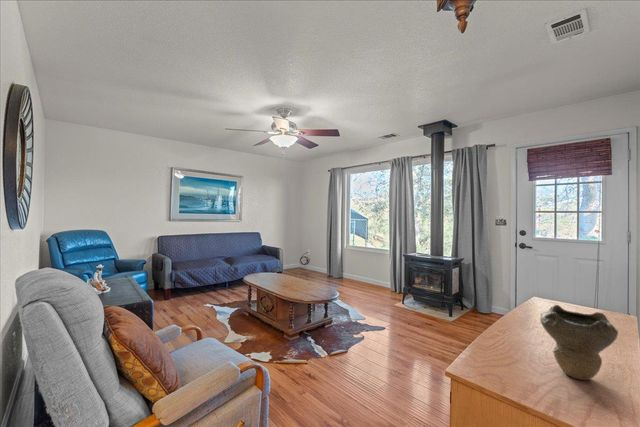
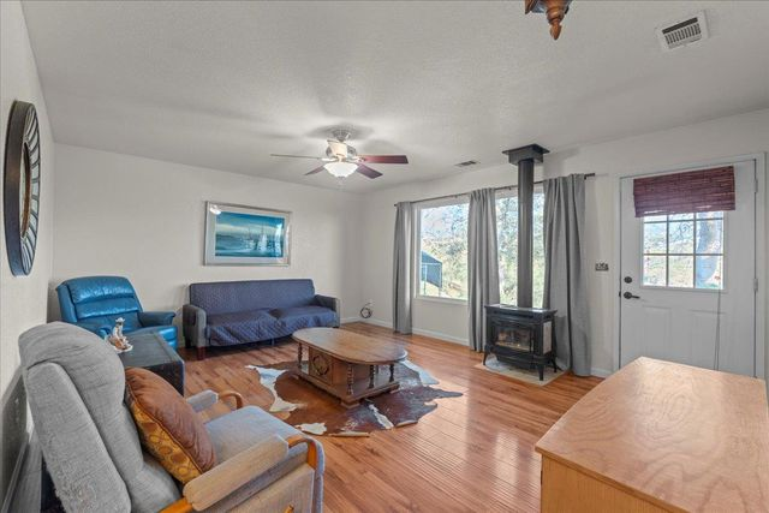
- decorative bowl [539,304,619,381]
